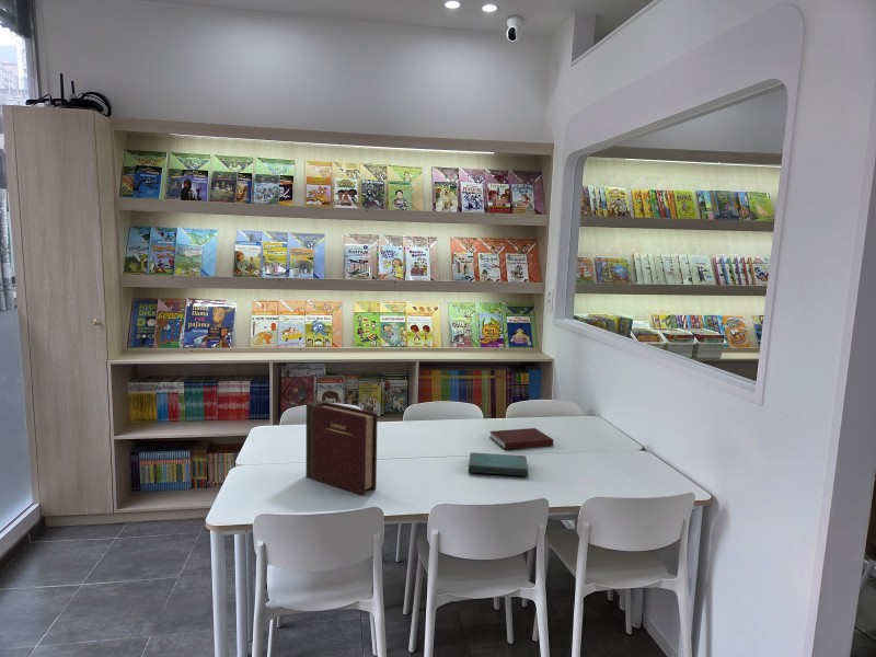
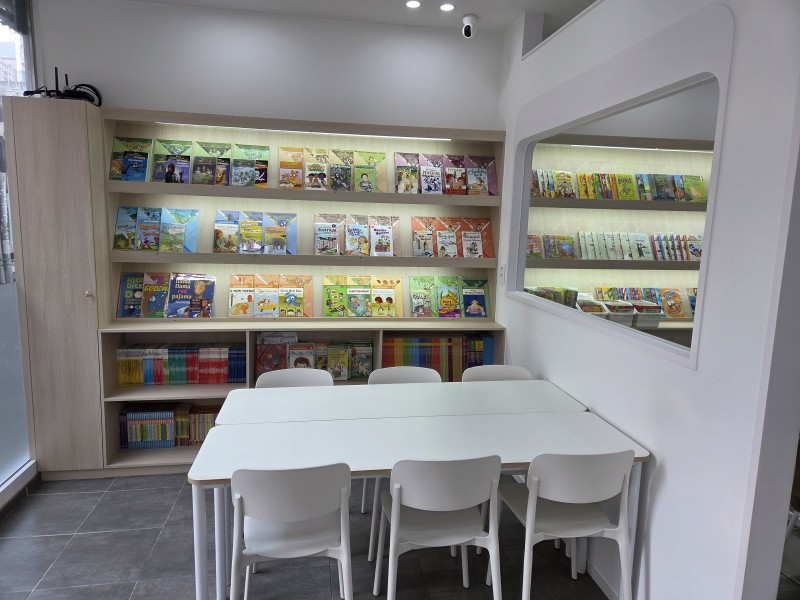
- book [468,451,529,477]
- book [306,400,379,496]
- notebook [488,427,554,450]
